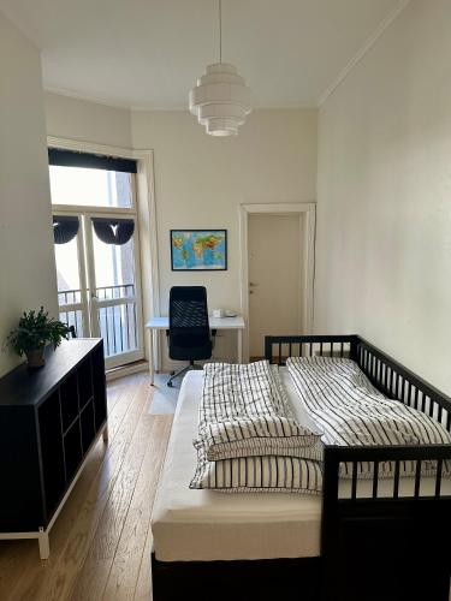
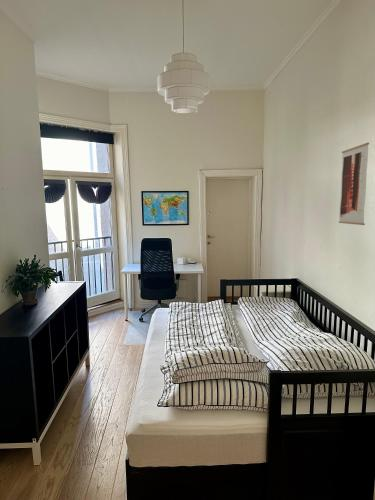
+ wall art [338,142,370,226]
